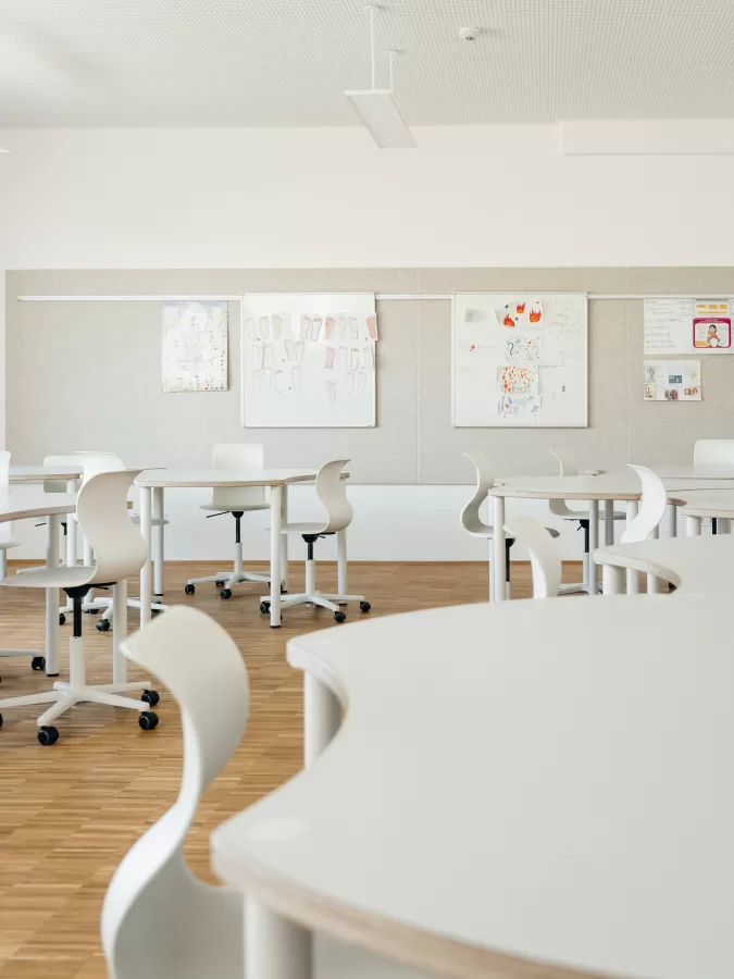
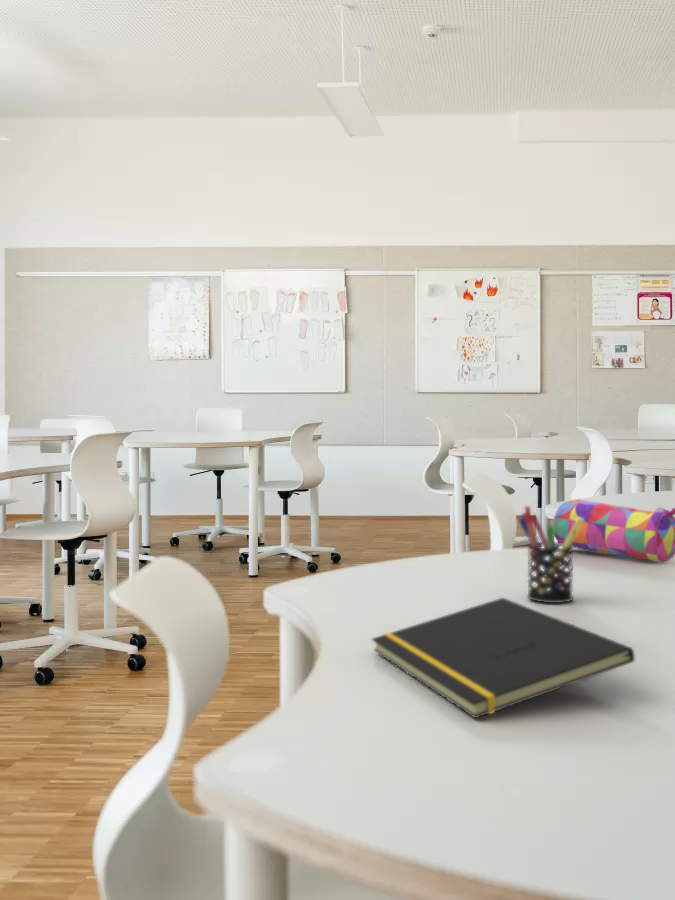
+ pen holder [517,505,584,604]
+ notepad [371,597,636,719]
+ pencil case [552,498,675,563]
